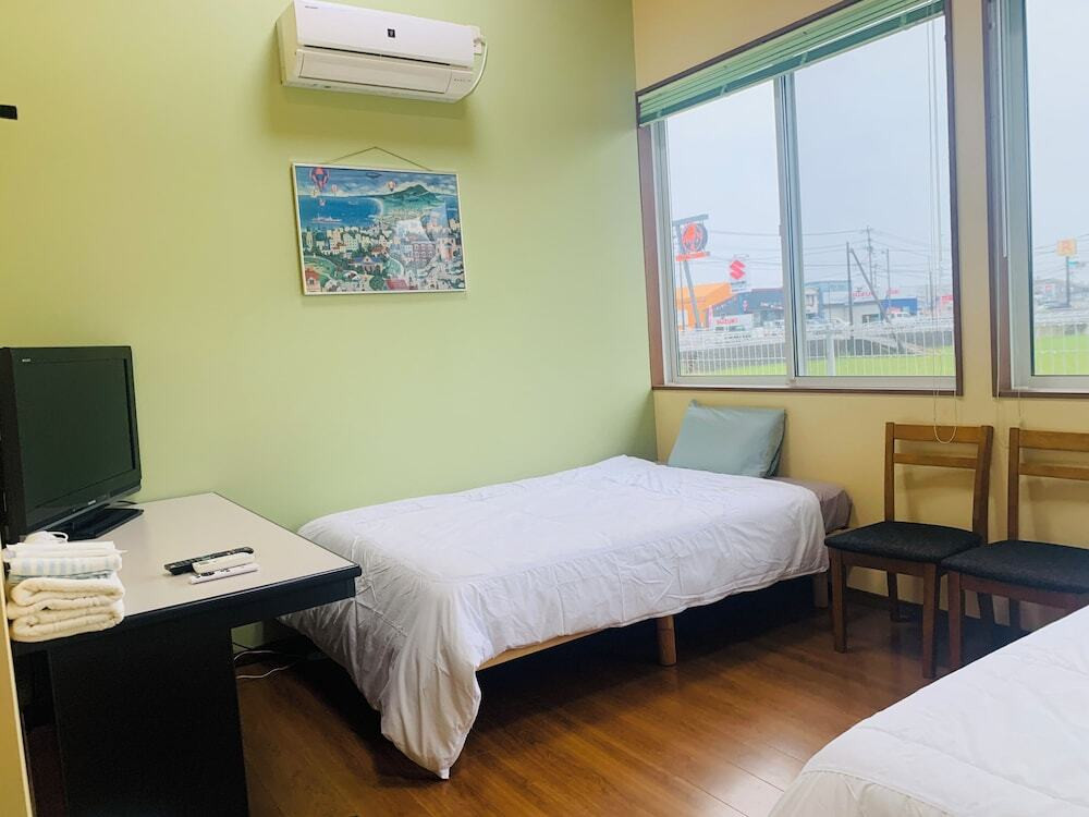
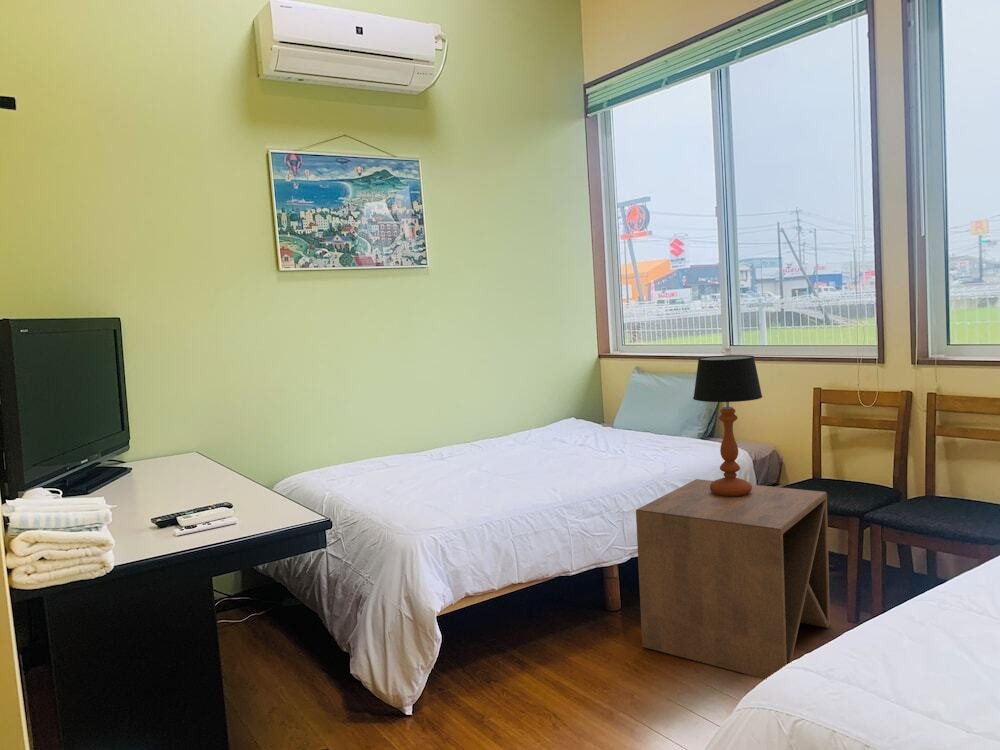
+ side table [635,478,831,680]
+ table lamp [692,354,763,497]
